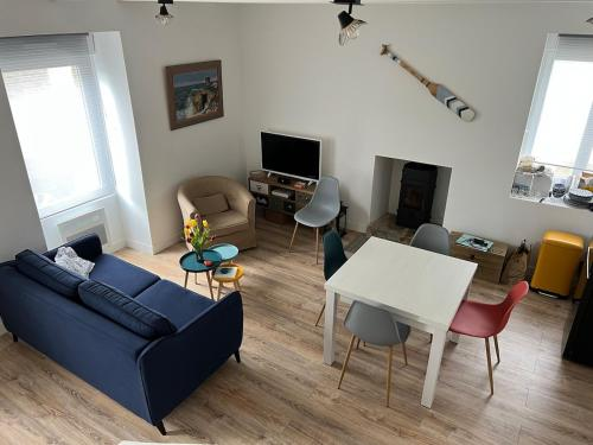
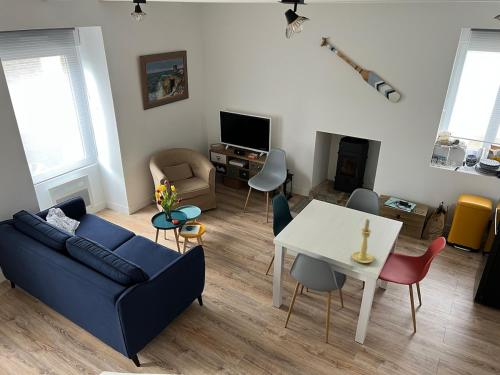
+ candle holder [351,218,375,264]
